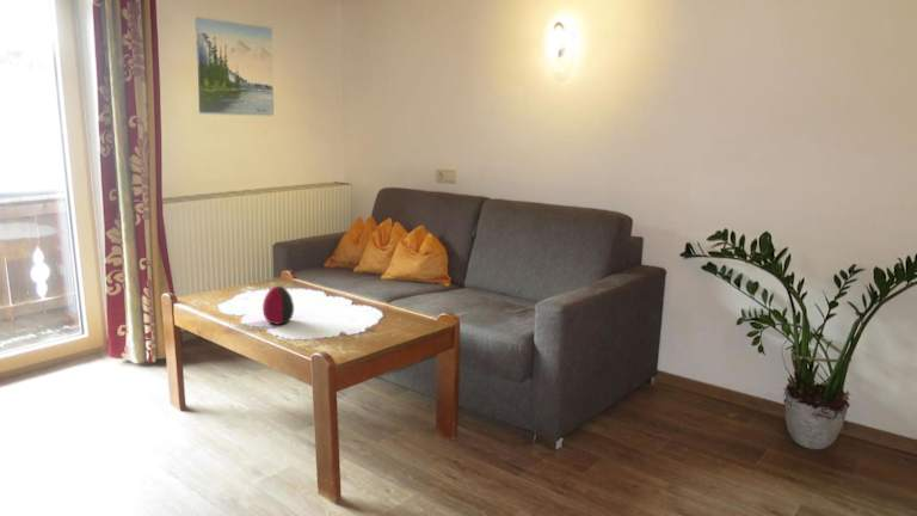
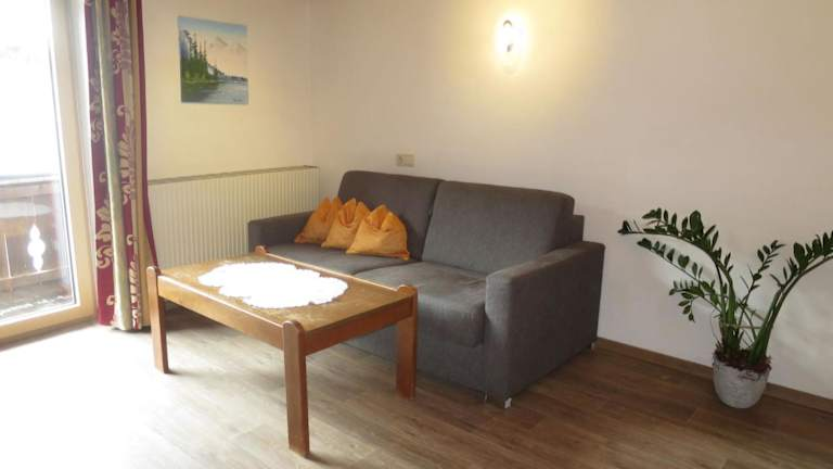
- decorative egg [261,284,295,325]
